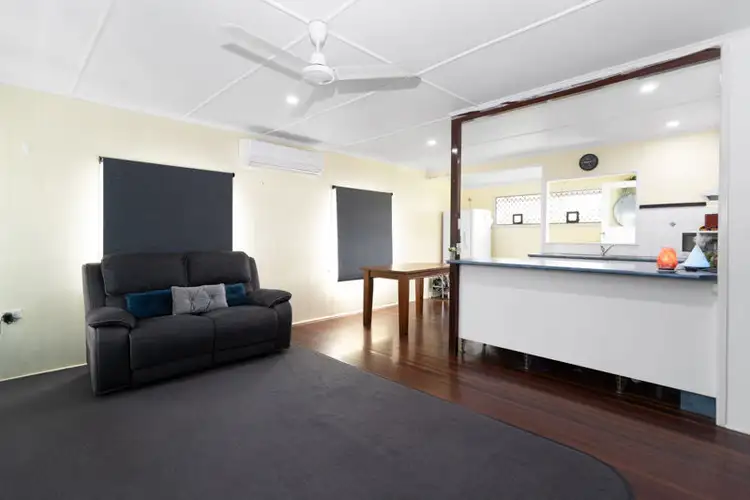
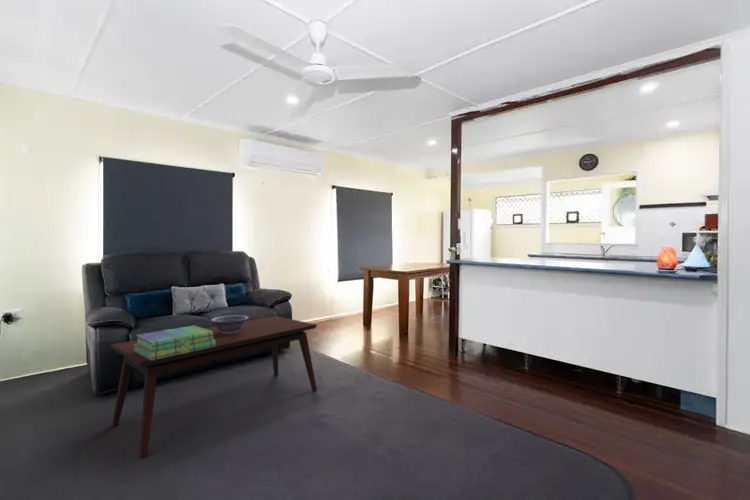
+ coffee table [110,315,318,459]
+ stack of books [133,325,216,360]
+ decorative bowl [210,314,250,334]
